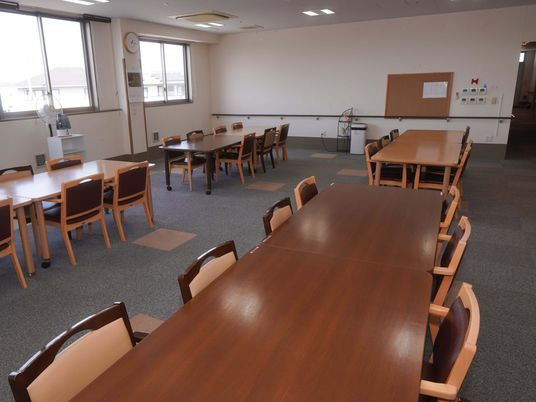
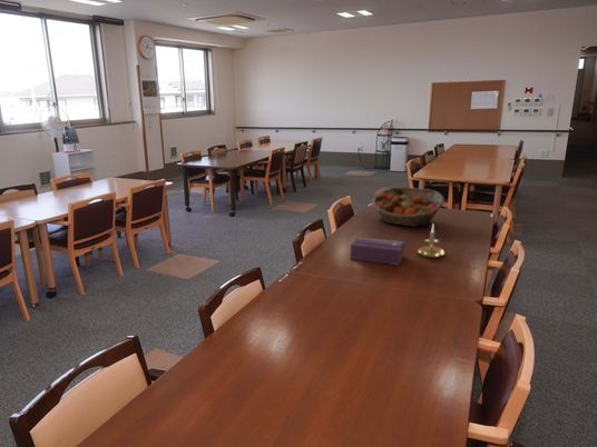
+ tissue box [349,236,405,266]
+ candle holder [417,224,446,259]
+ fruit basket [371,187,446,228]
